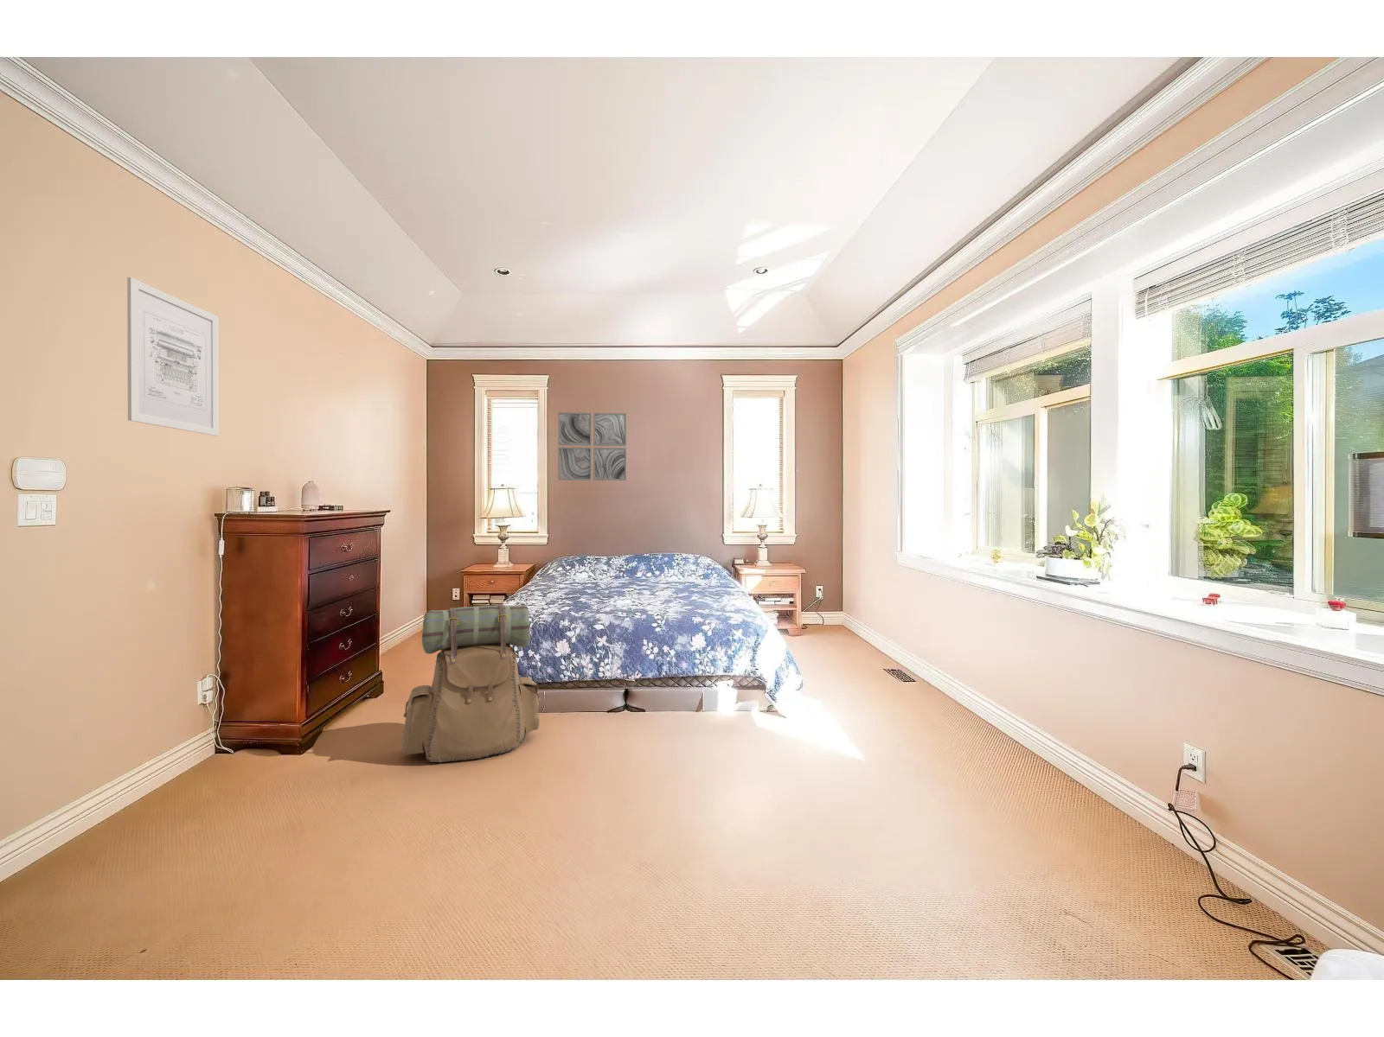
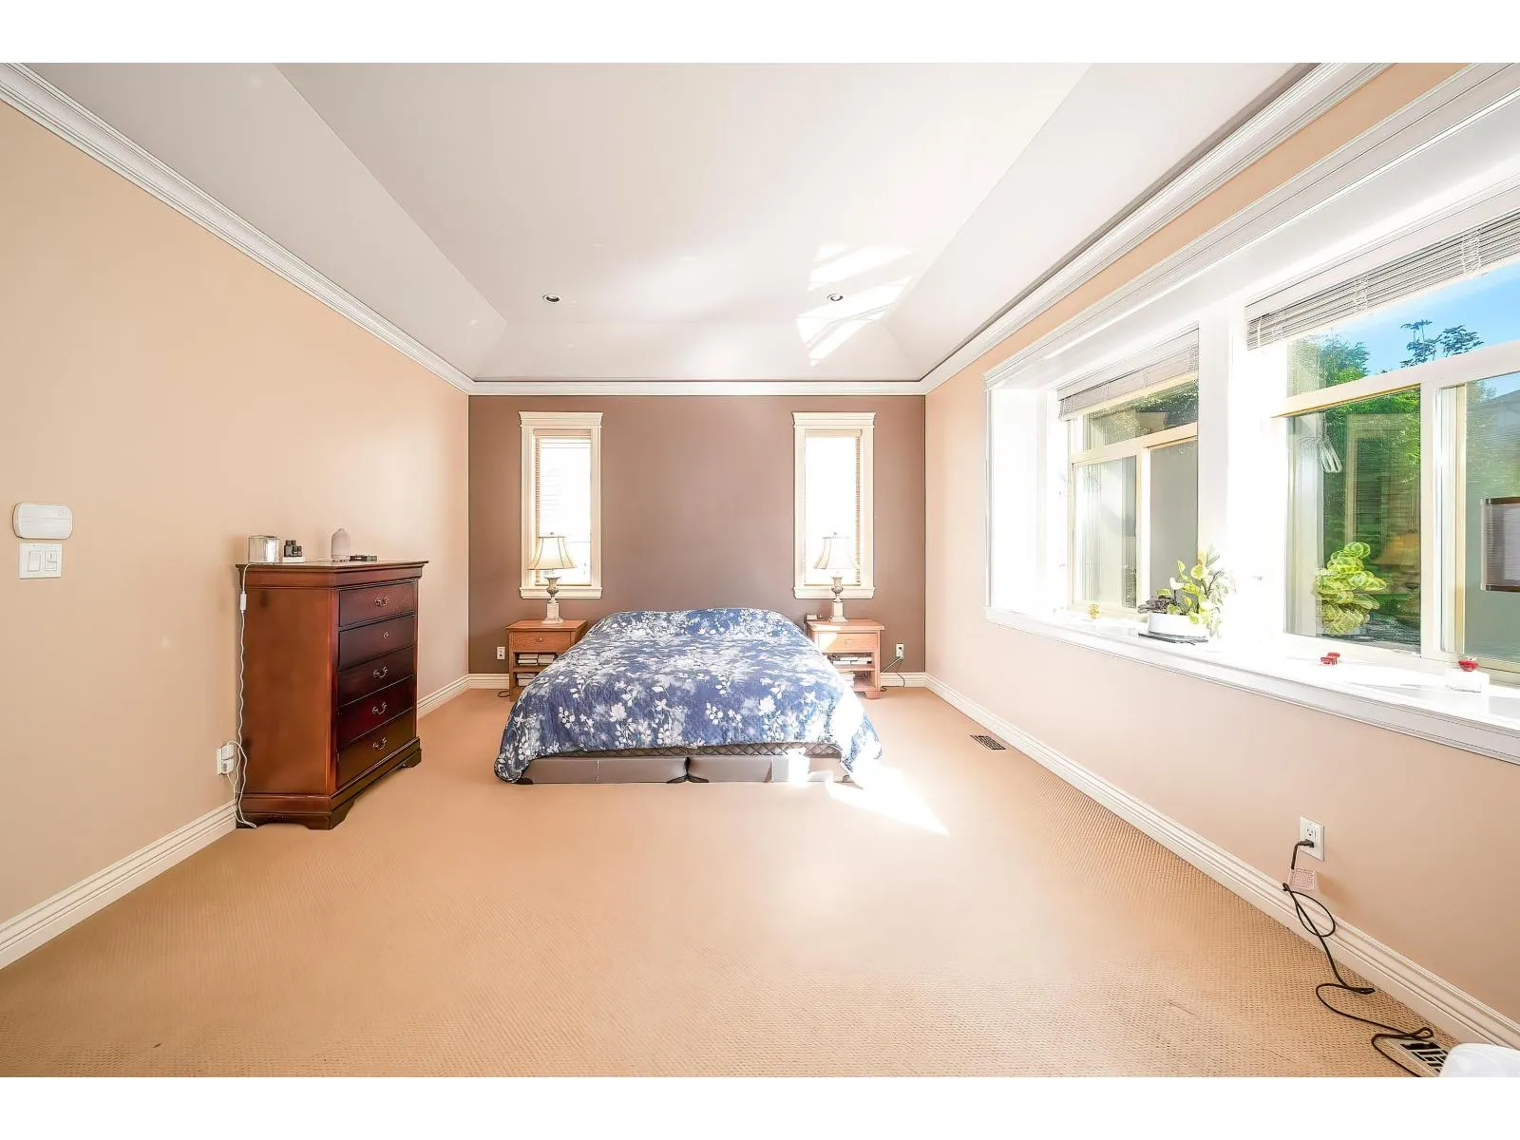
- wall art [557,412,628,481]
- backpack [401,603,541,764]
- wall art [126,277,220,437]
